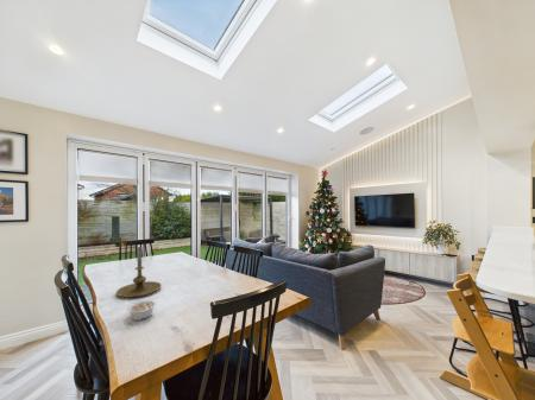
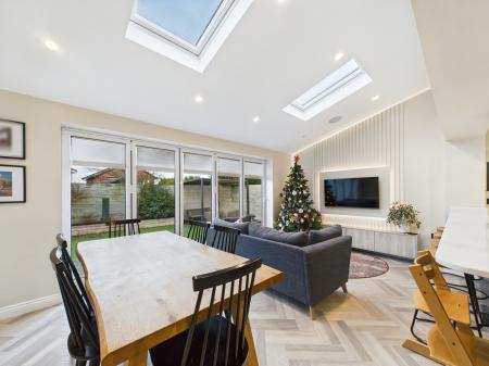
- legume [126,299,157,322]
- candle holder [115,246,163,298]
